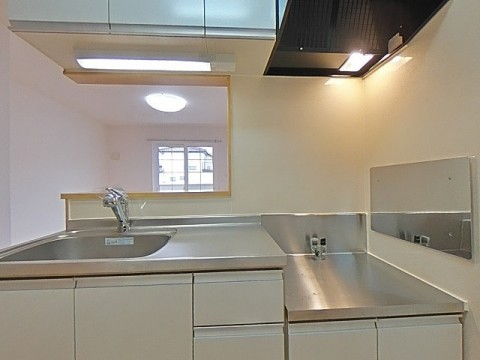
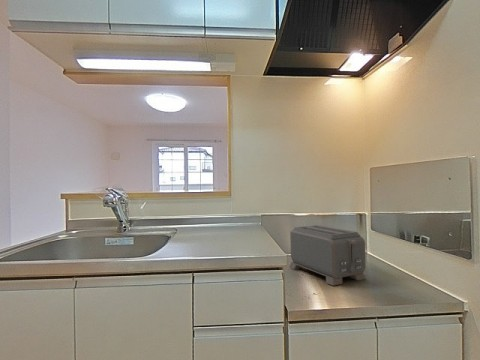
+ toaster [288,224,367,287]
